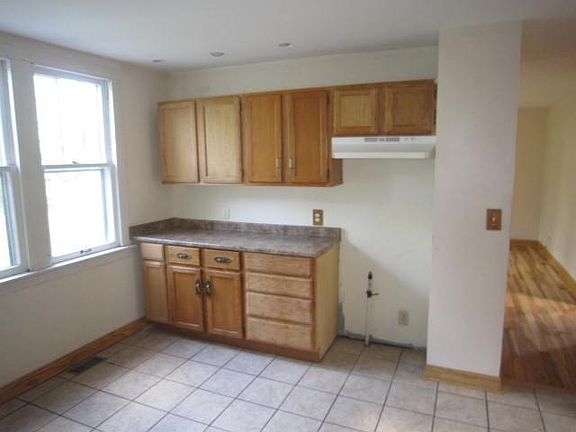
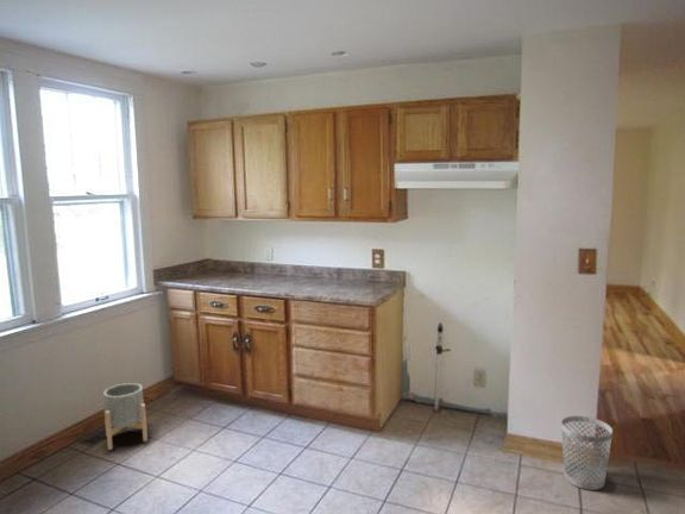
+ planter [102,382,149,451]
+ wastebasket [560,414,614,491]
